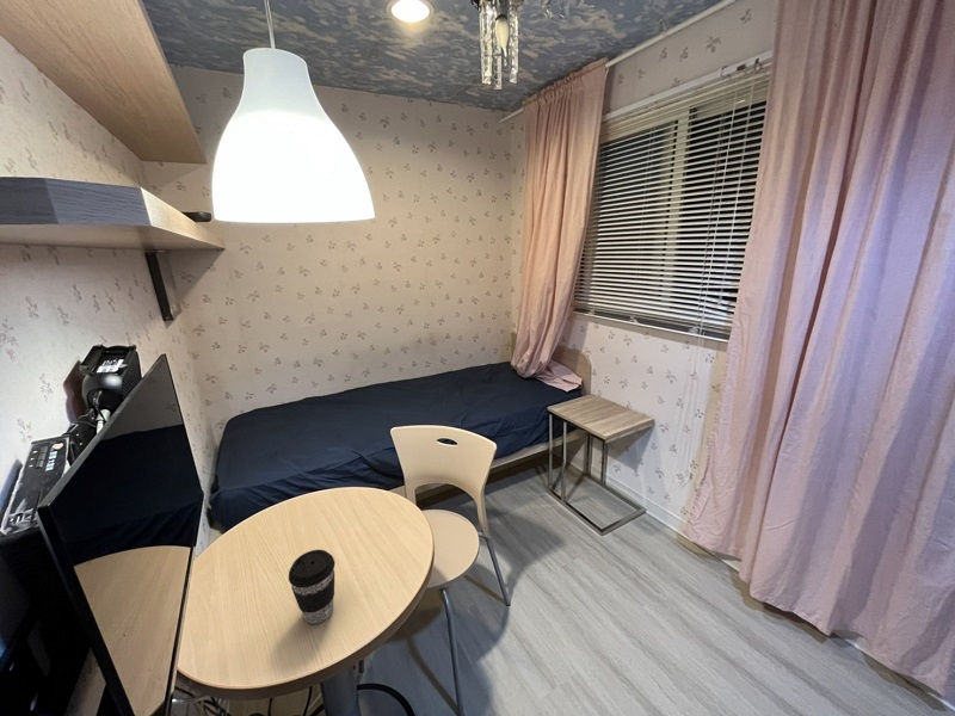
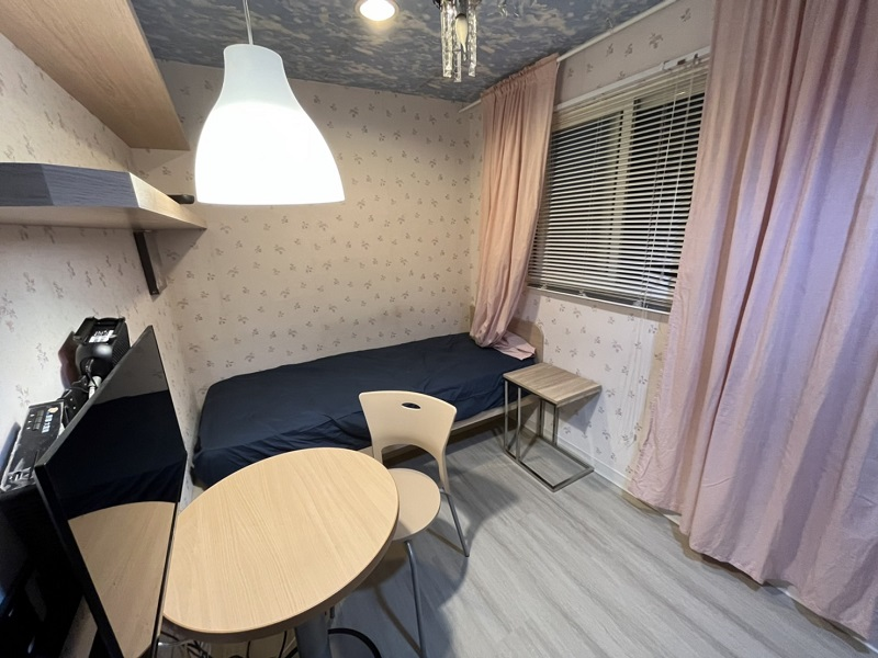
- coffee cup [288,549,337,625]
